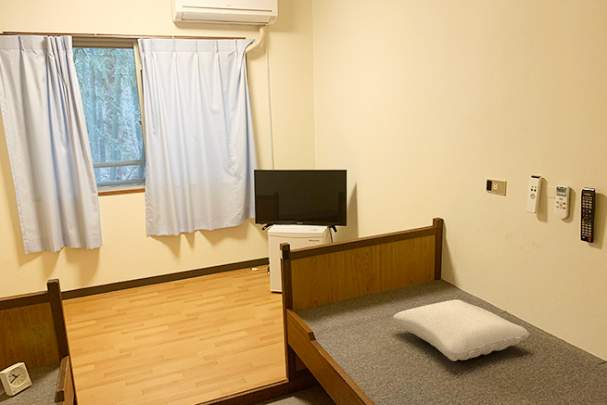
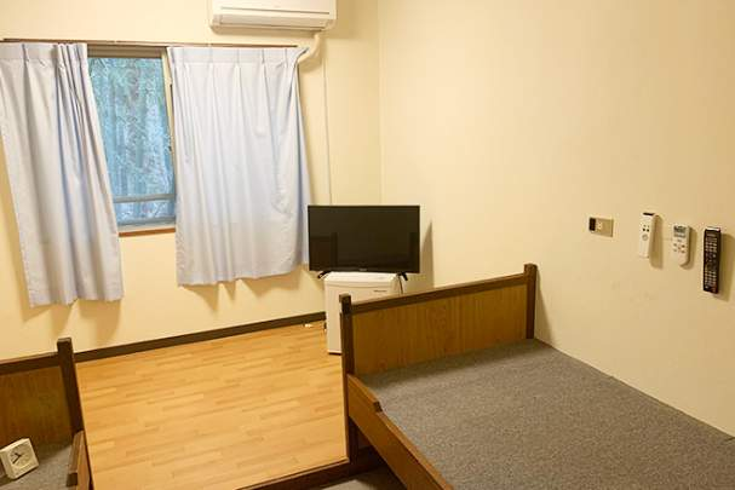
- pillow [392,299,530,362]
